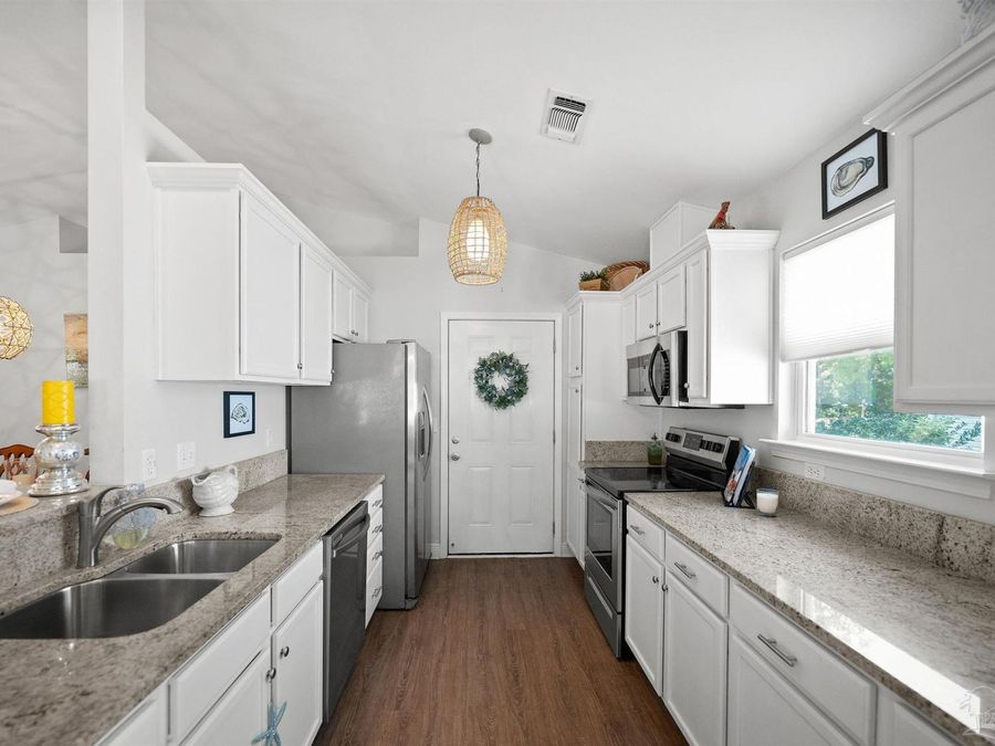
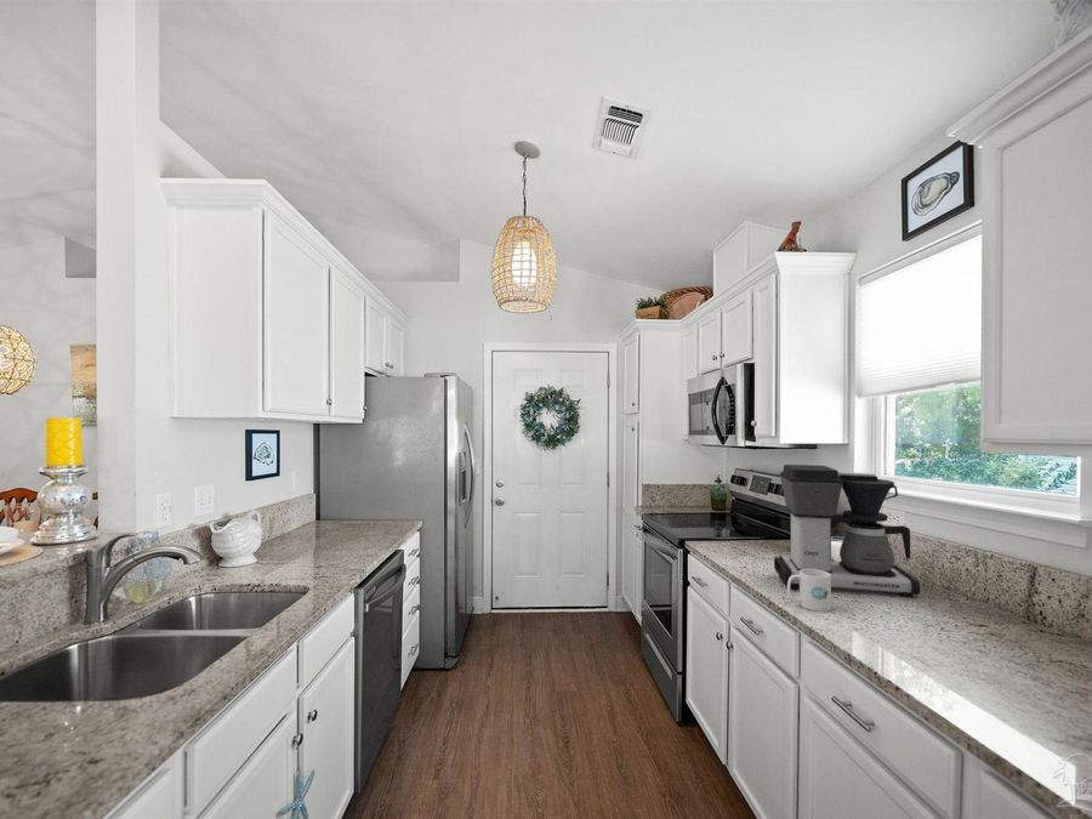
+ mug [786,569,832,613]
+ coffee maker [773,463,921,598]
